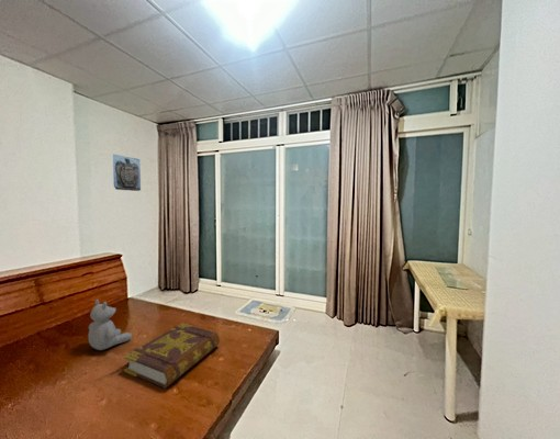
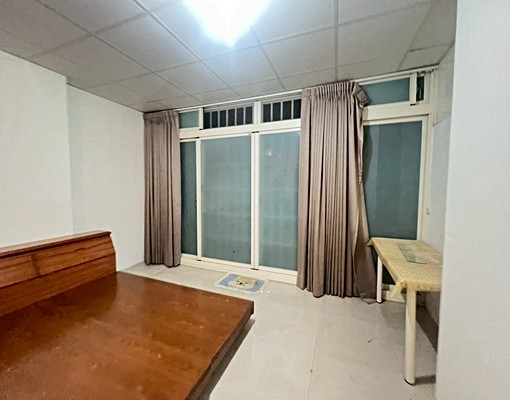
- book [123,322,221,390]
- teddy bear [88,299,133,351]
- wall sculpture [112,154,142,192]
